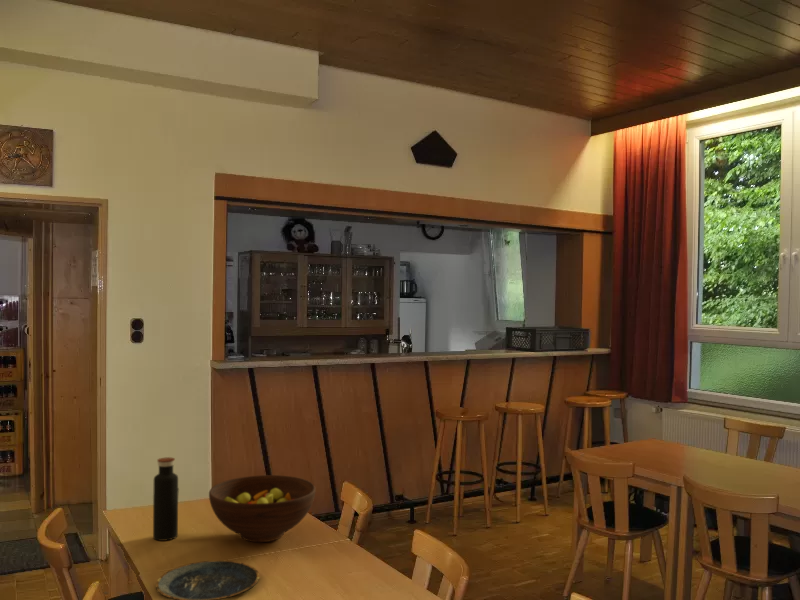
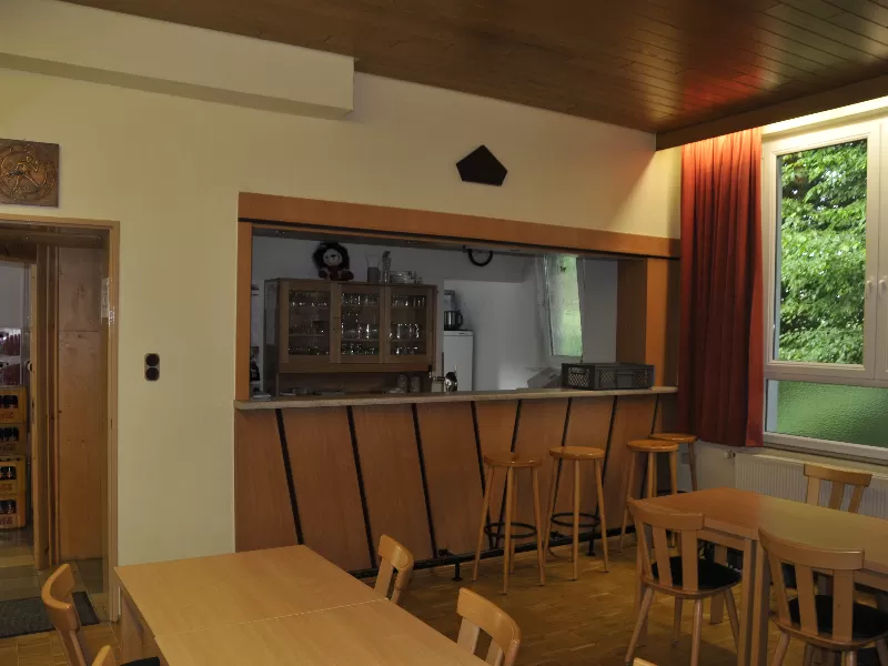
- water bottle [152,456,180,542]
- fruit bowl [208,474,316,543]
- plate [155,559,260,600]
